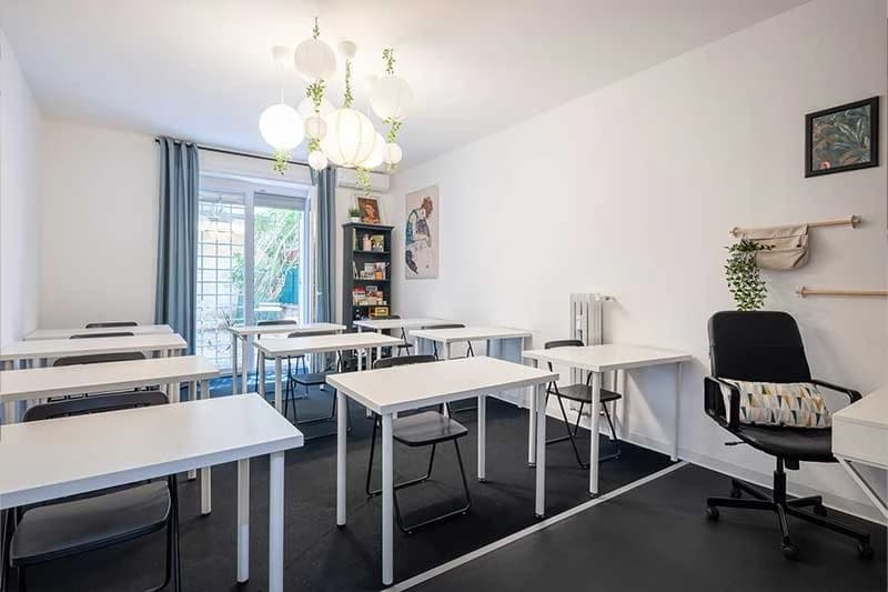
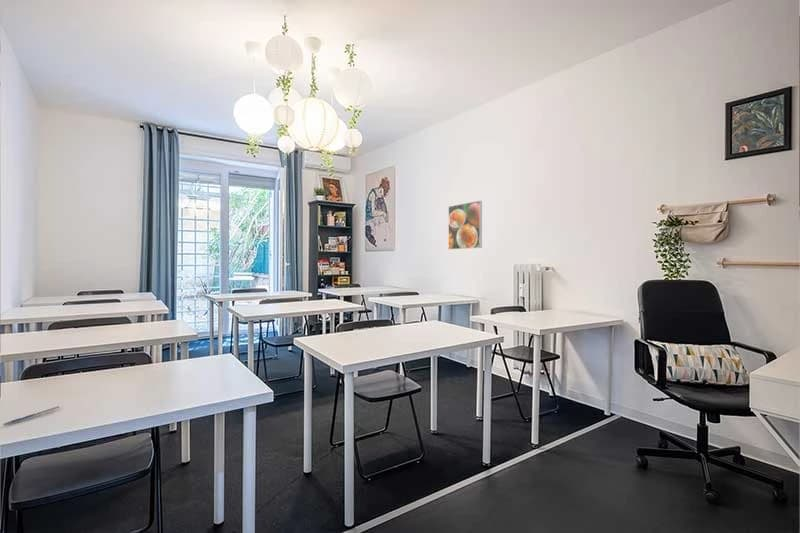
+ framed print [447,200,483,250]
+ pen [1,405,60,426]
